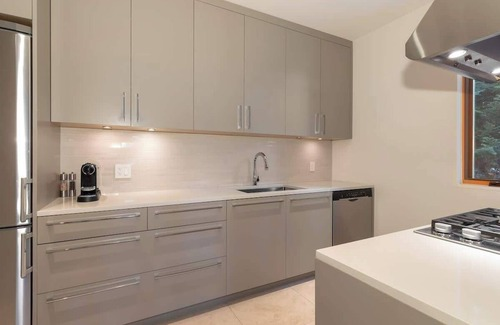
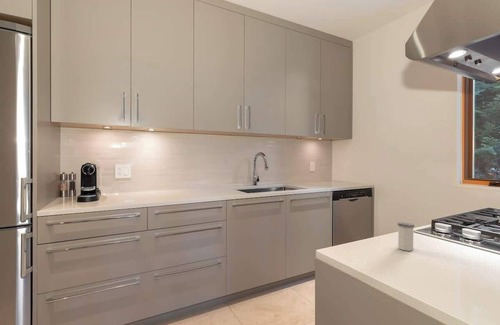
+ salt shaker [397,221,415,252]
